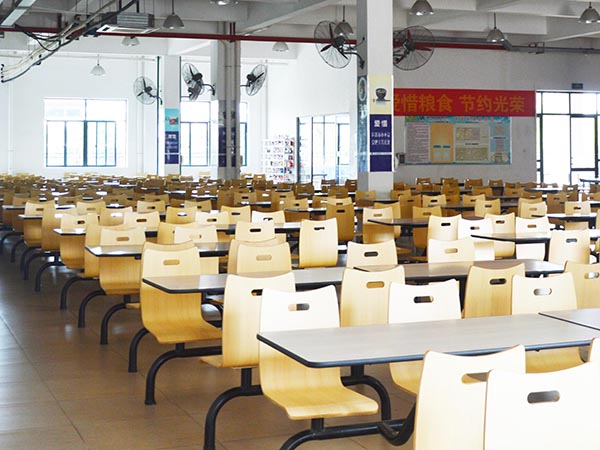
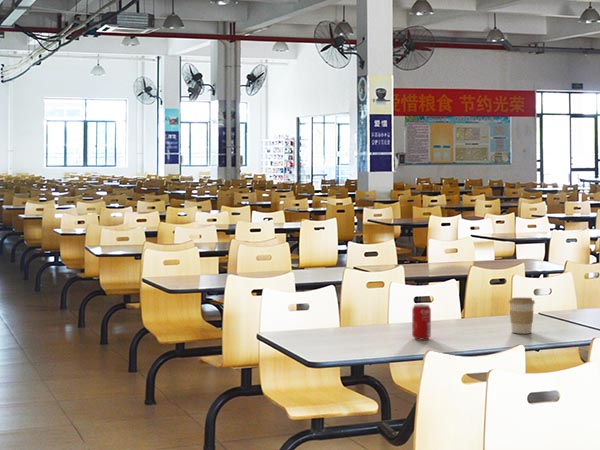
+ beverage can [411,303,432,341]
+ coffee cup [508,297,536,334]
